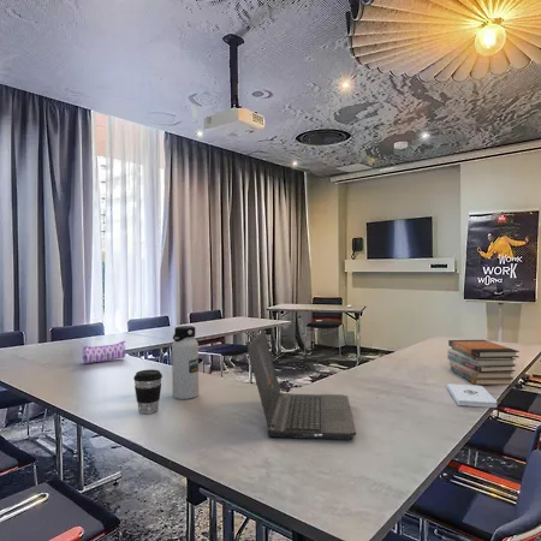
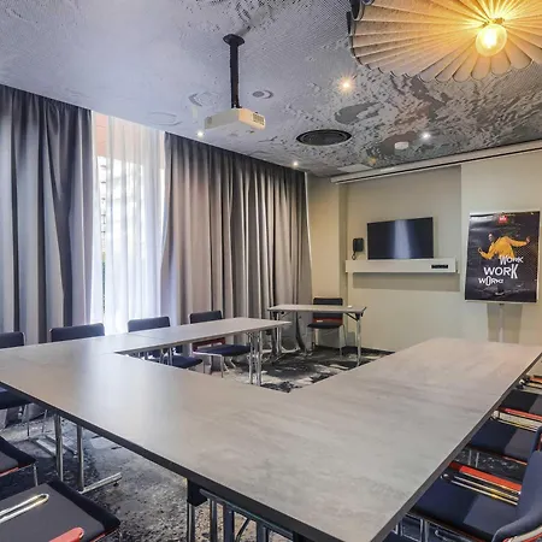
- notepad [446,382,498,409]
- water bottle [171,325,200,400]
- laptop computer [246,329,357,441]
- pencil case [82,339,127,364]
- coffee cup [132,369,164,415]
- book stack [446,339,521,386]
